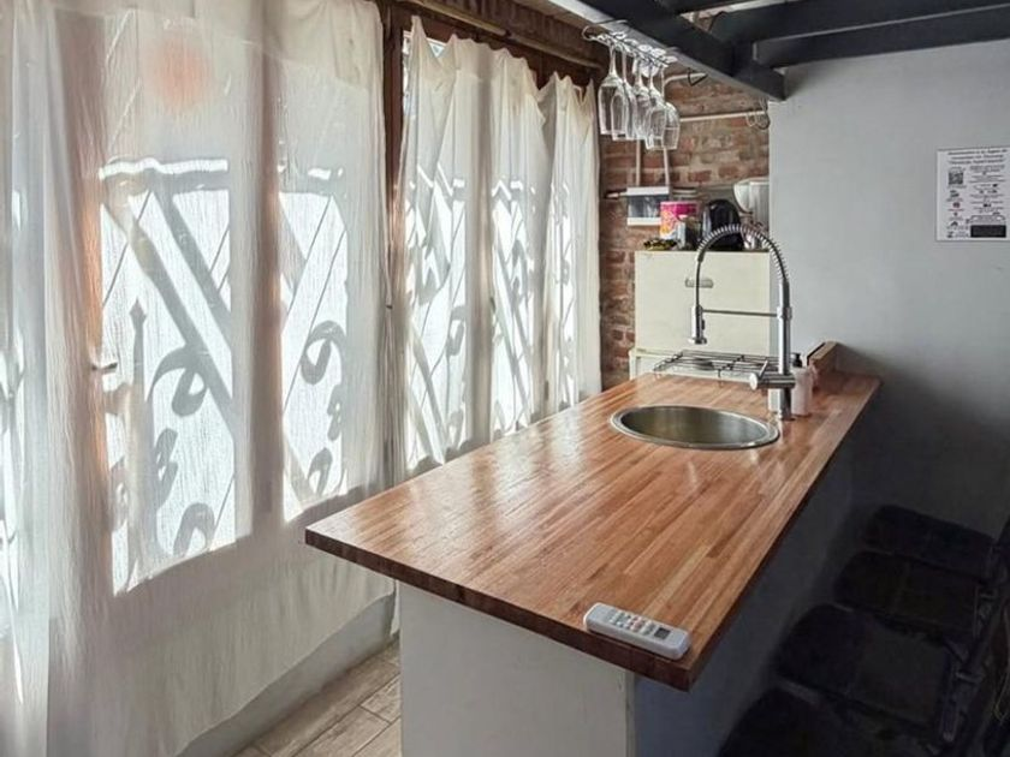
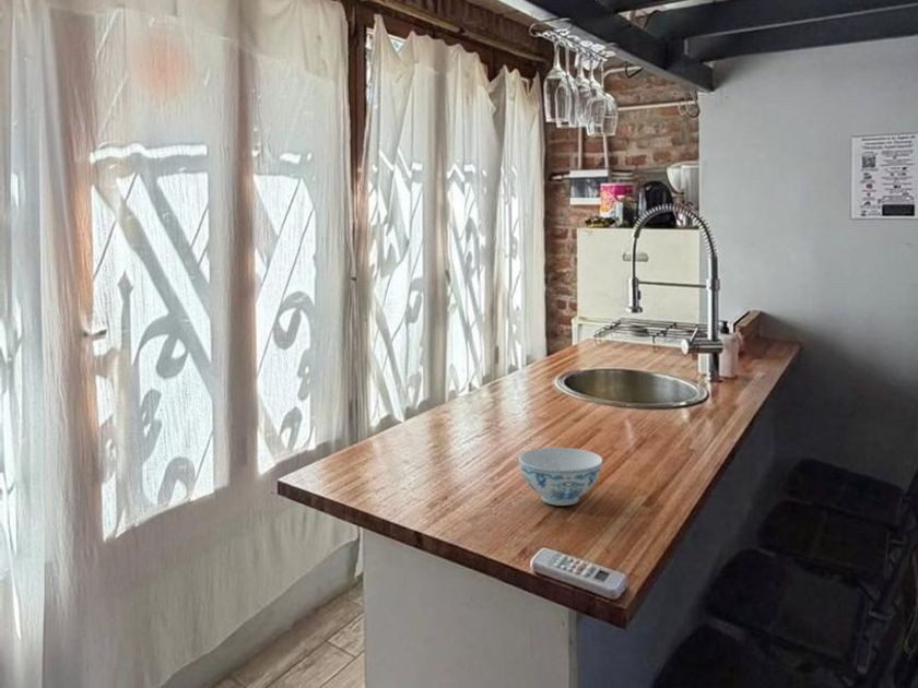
+ chinaware [518,447,603,507]
